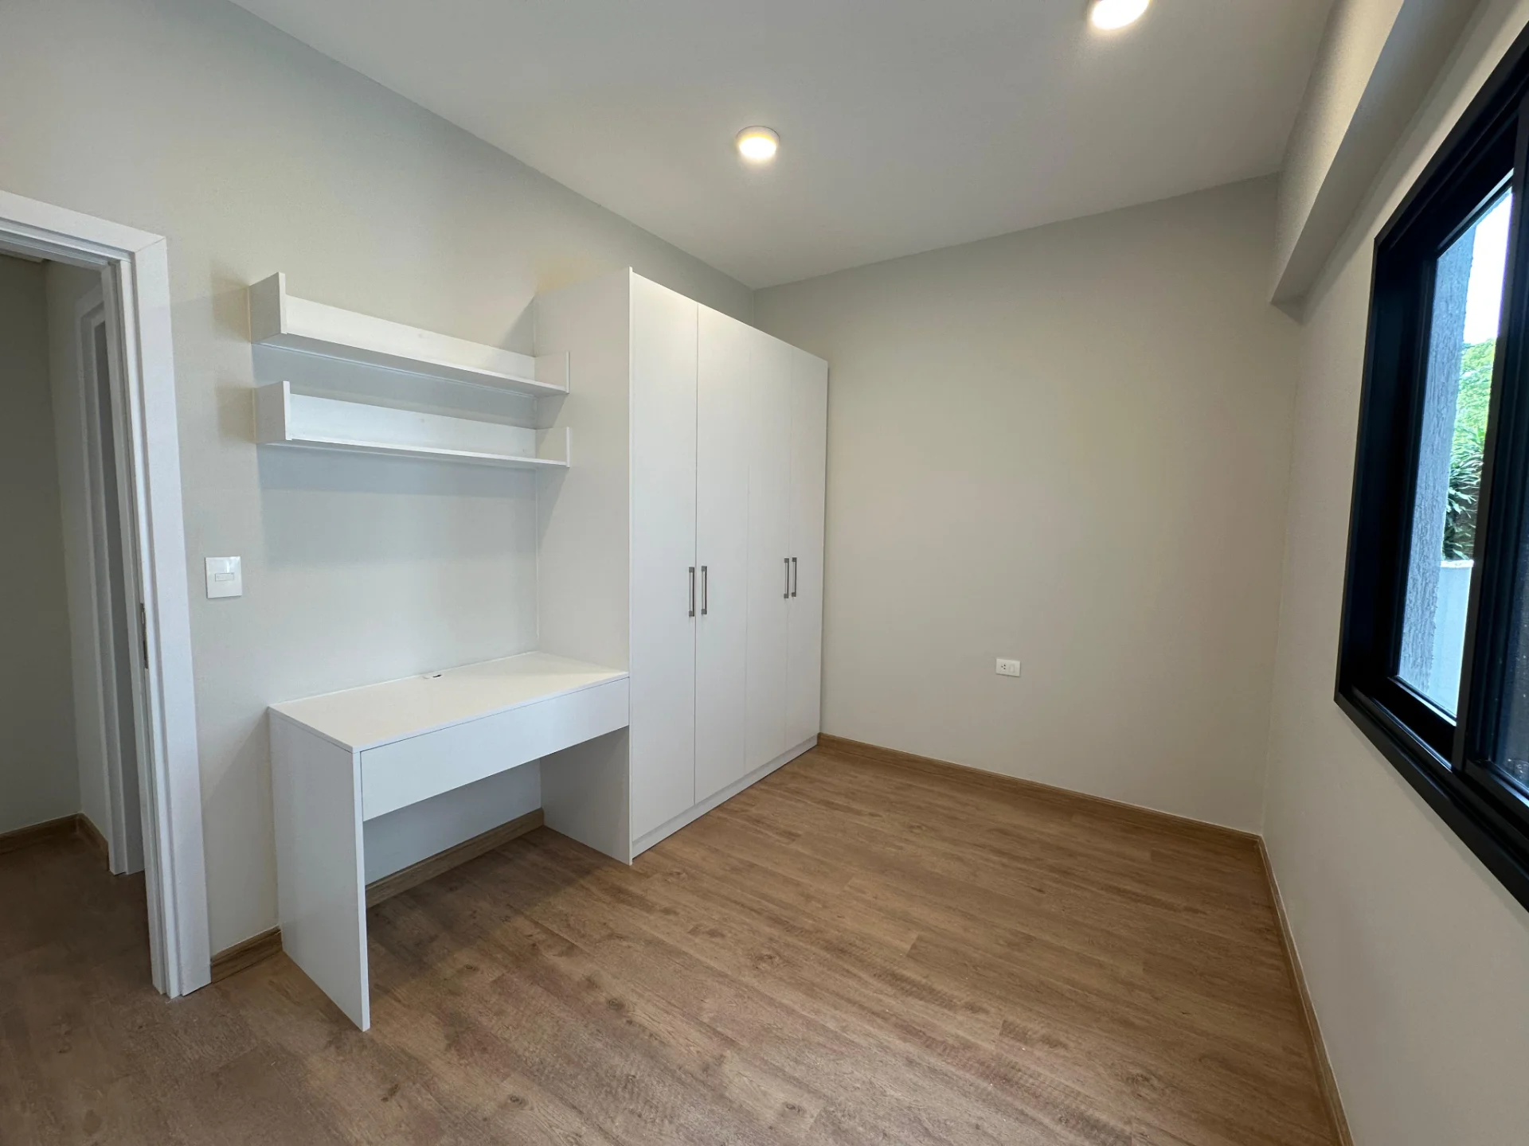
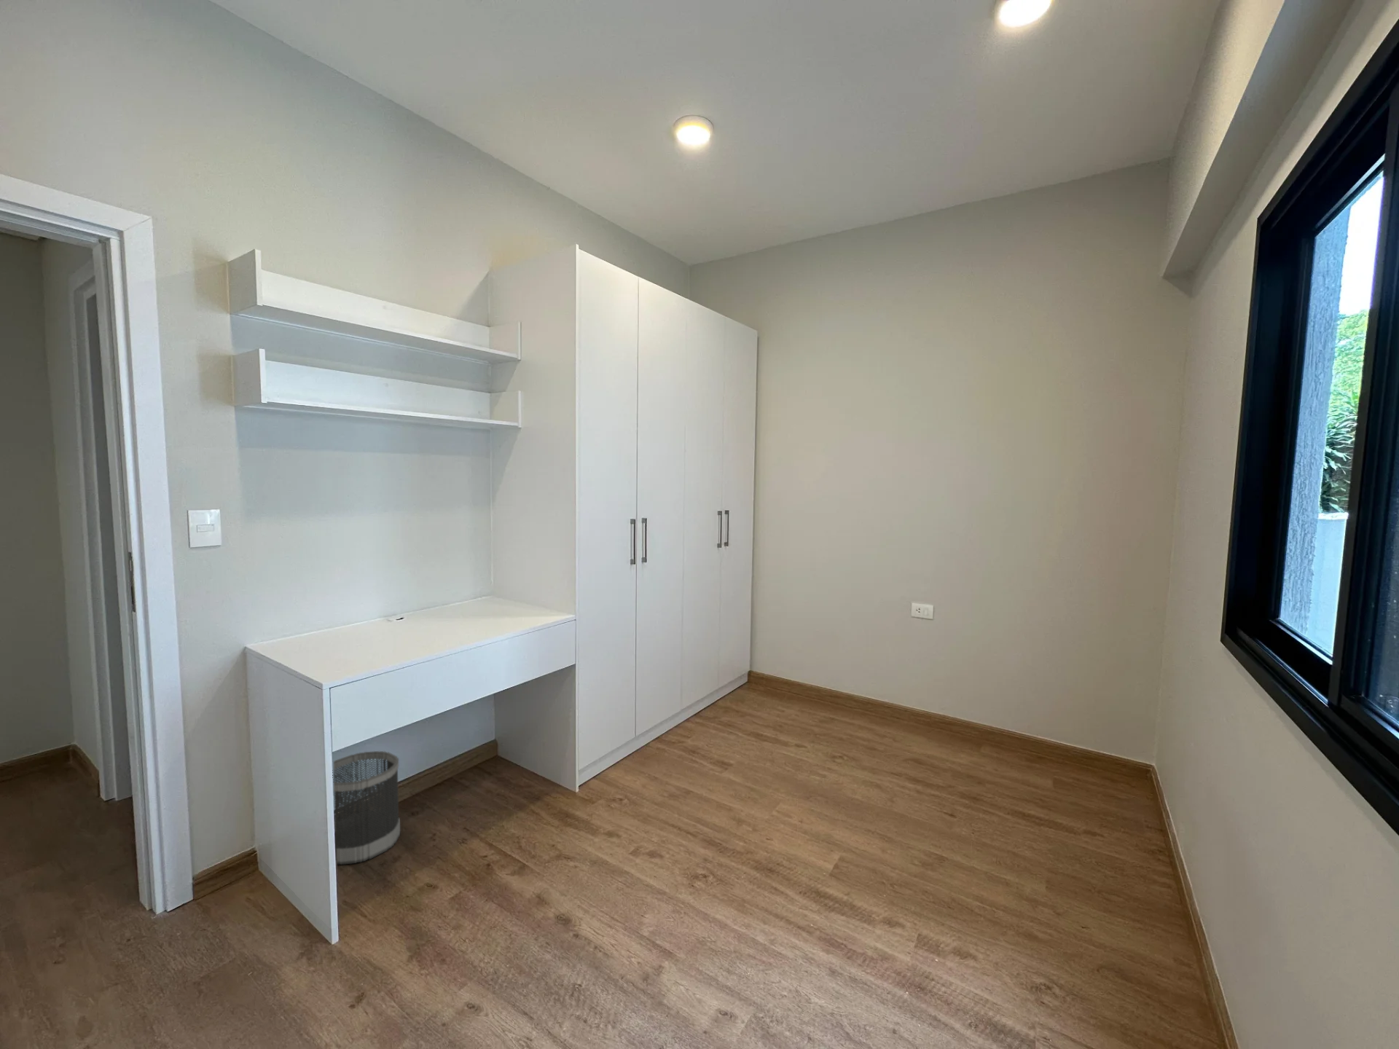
+ wastebasket [333,750,401,865]
